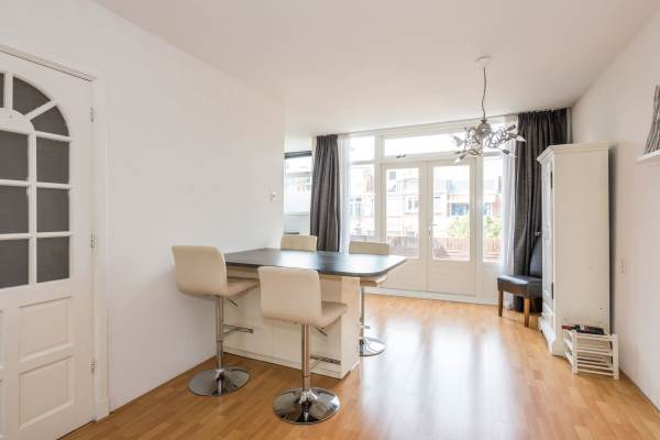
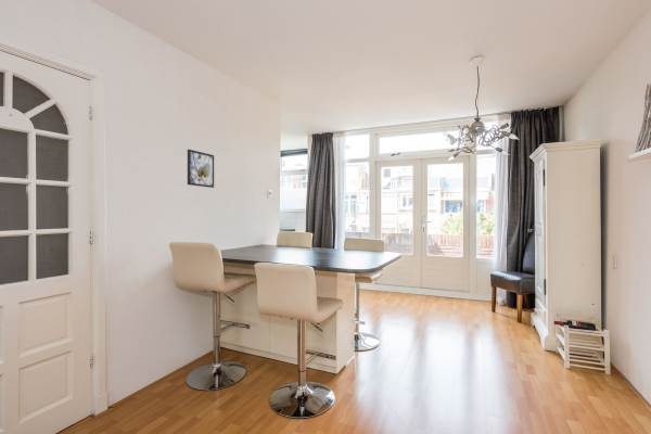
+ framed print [187,149,215,189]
